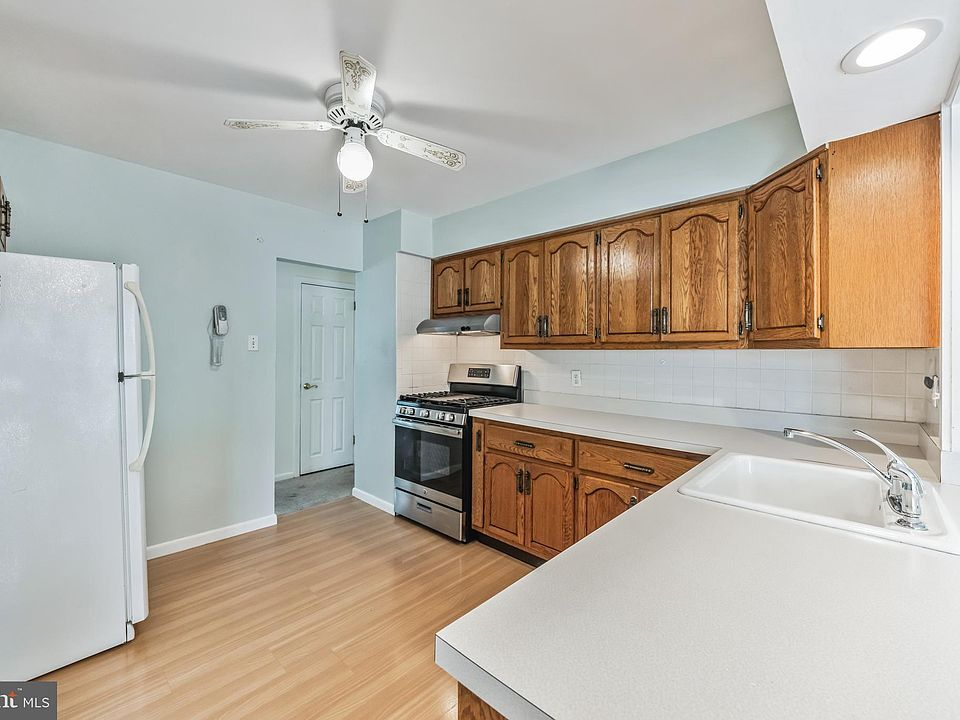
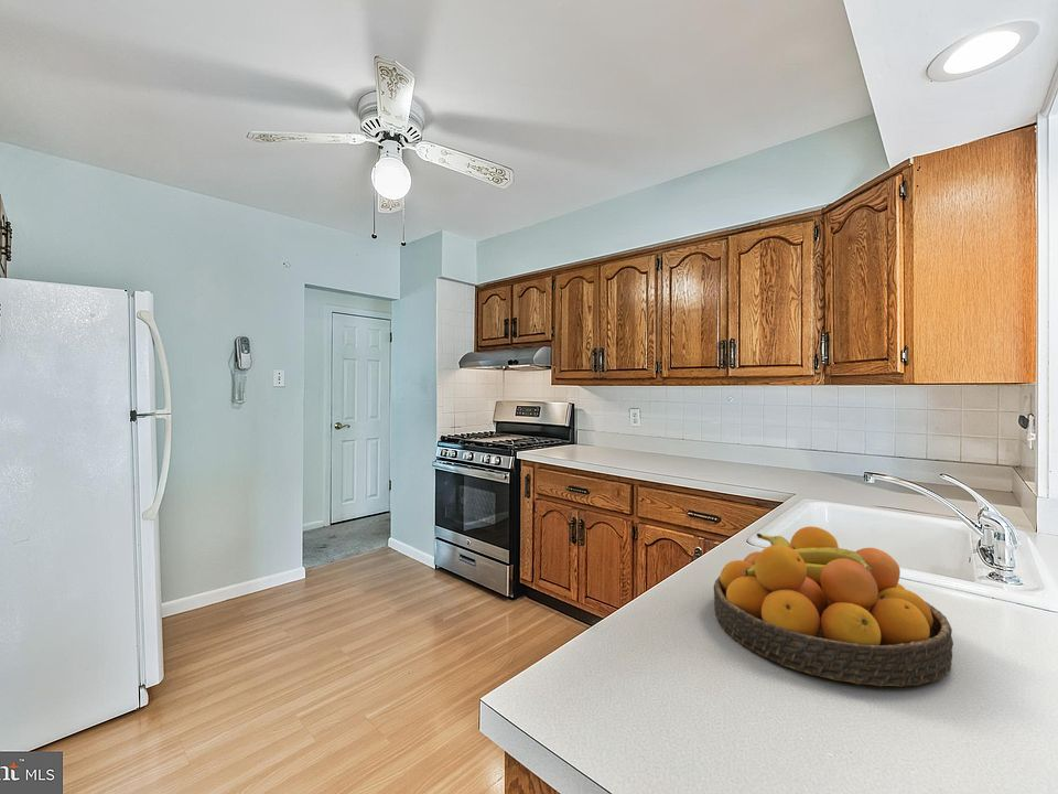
+ fruit bowl [713,526,954,688]
